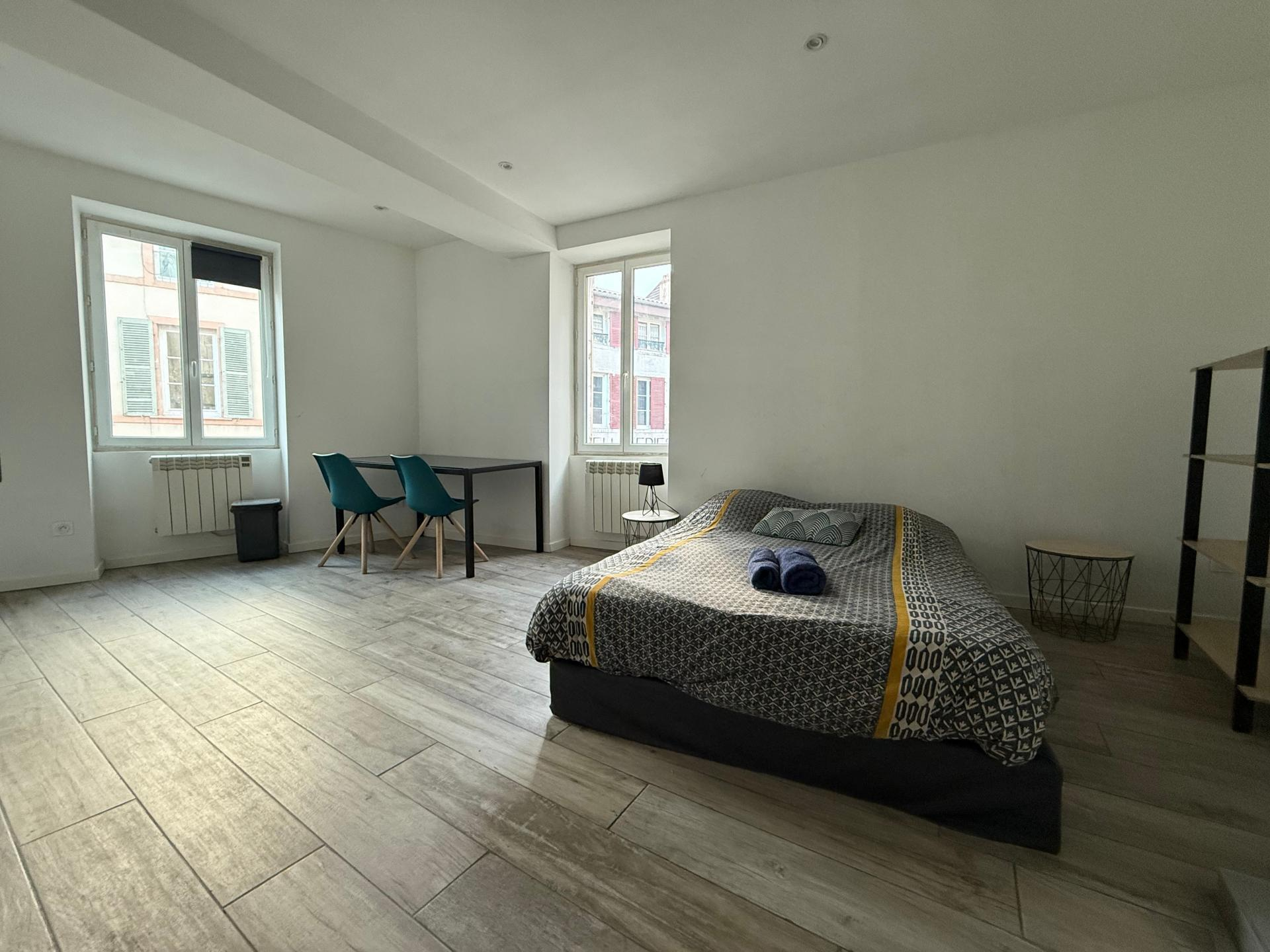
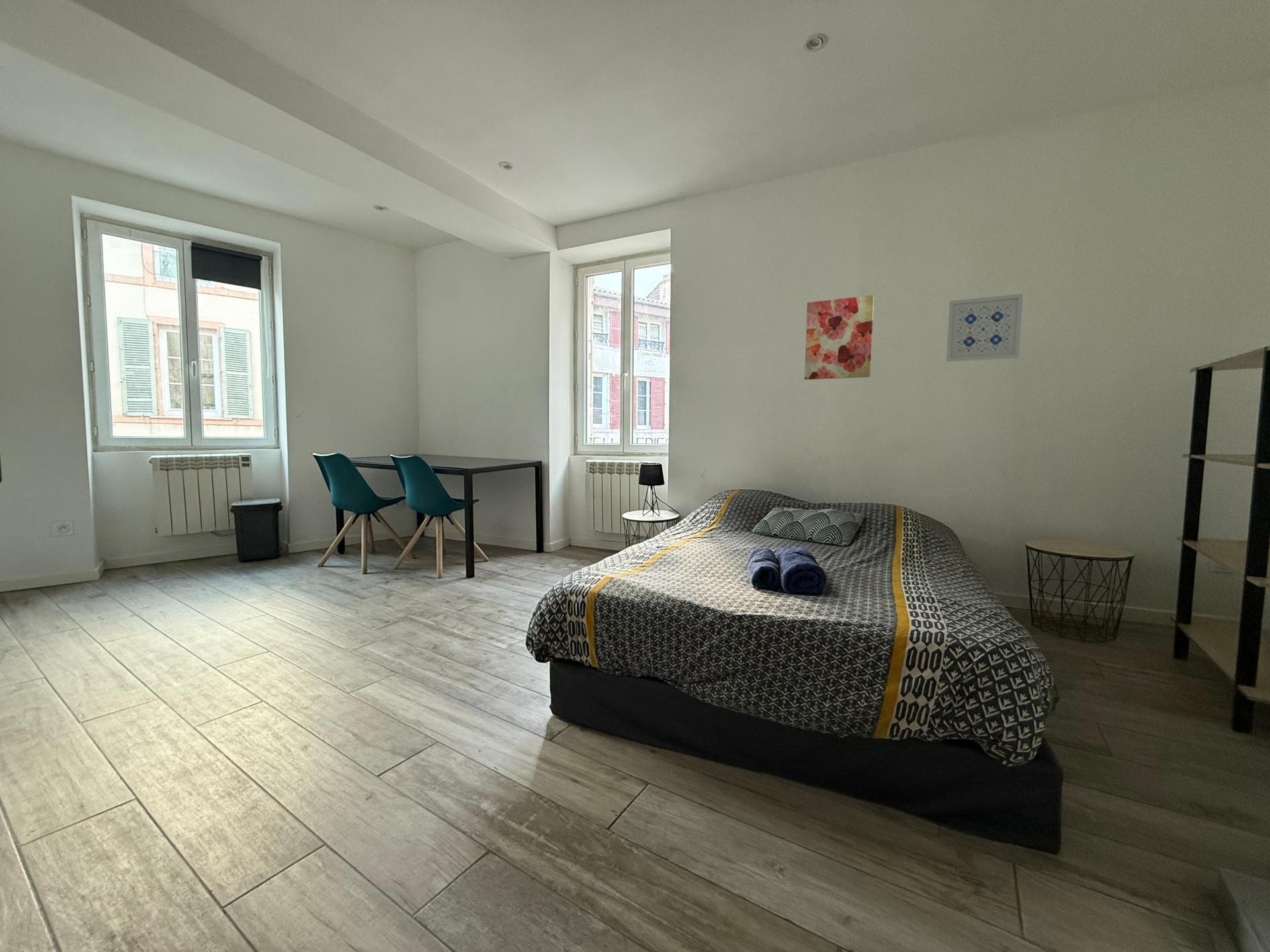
+ wall art [946,293,1024,362]
+ wall art [804,294,874,380]
